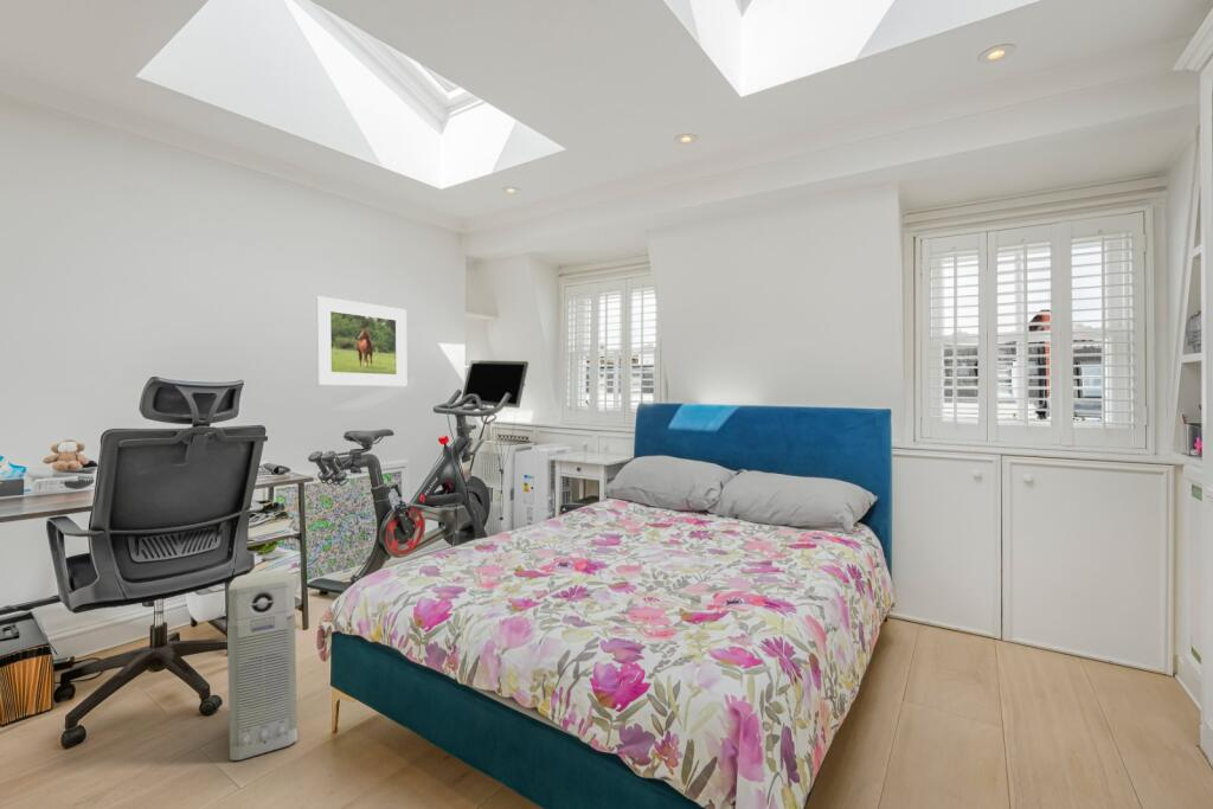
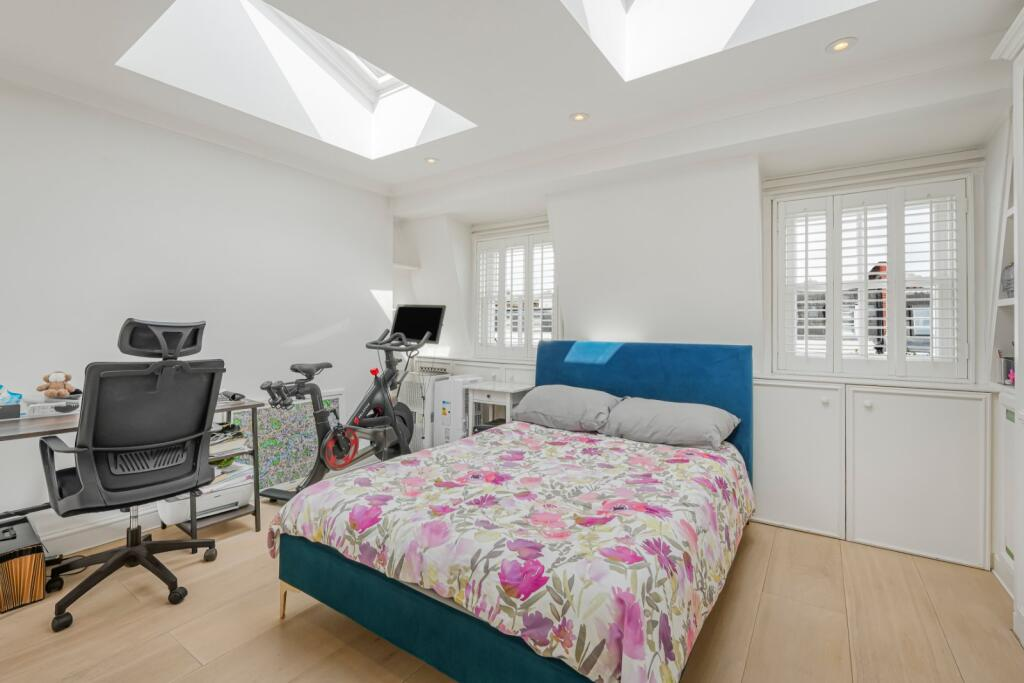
- air purifier [226,569,299,762]
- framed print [315,295,409,387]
